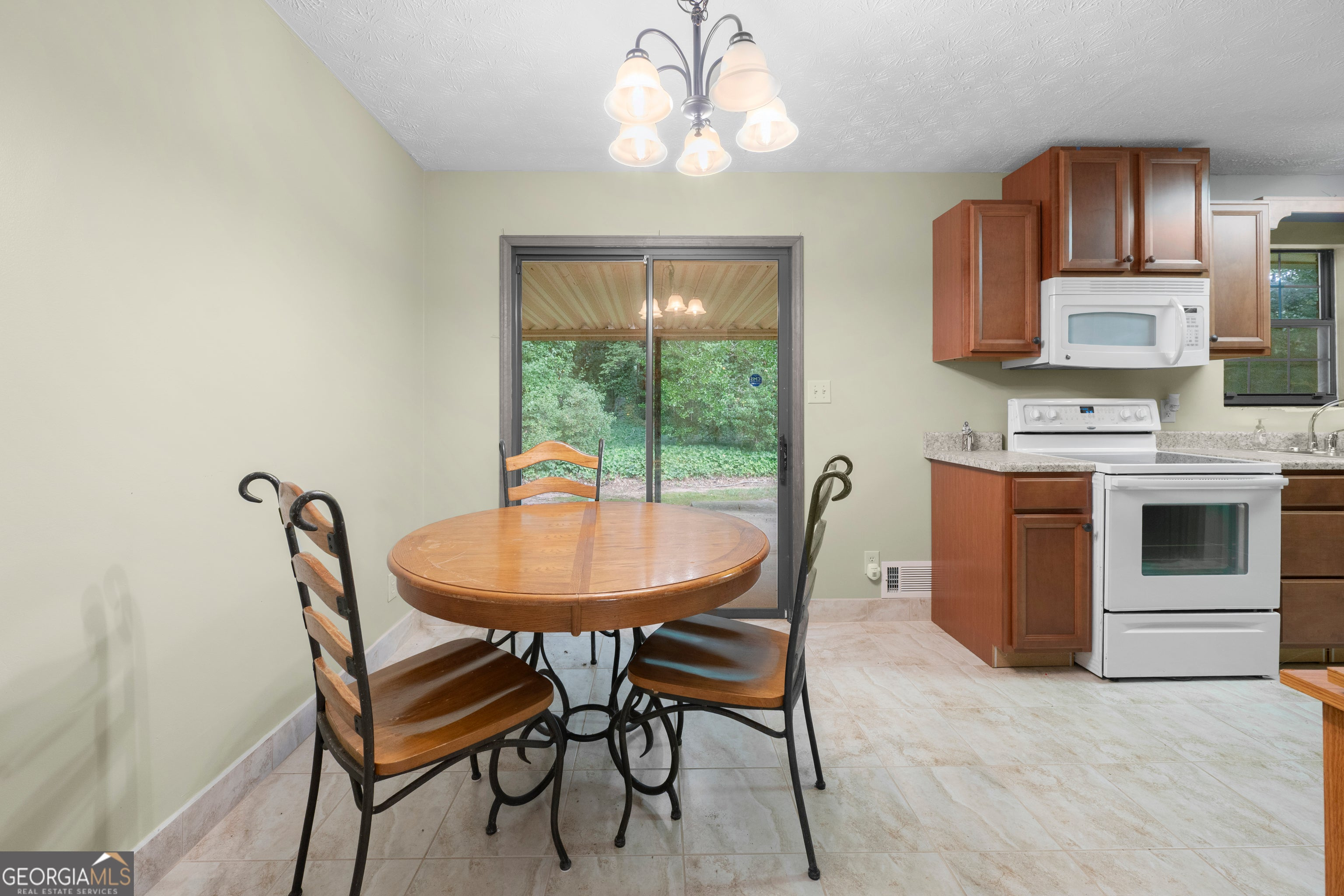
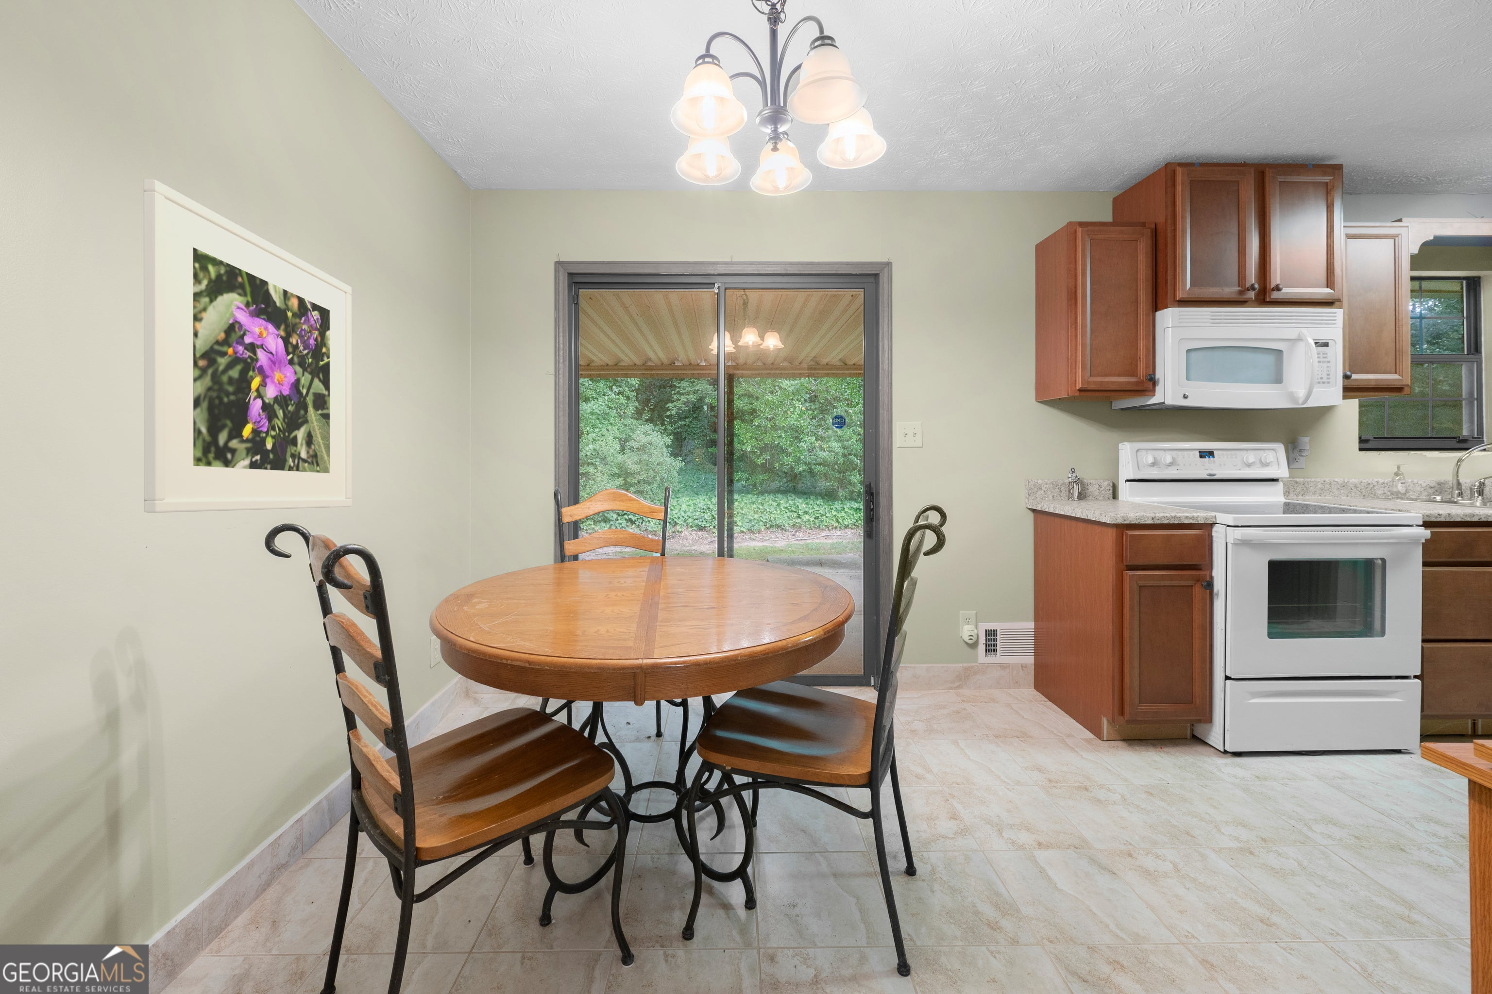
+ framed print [143,179,352,513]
